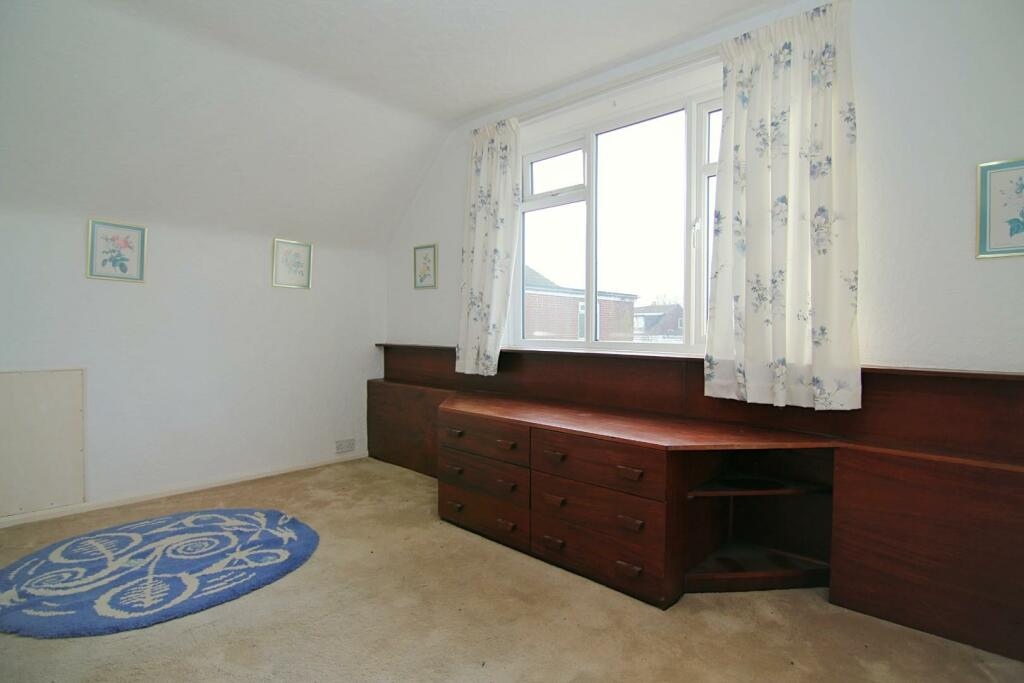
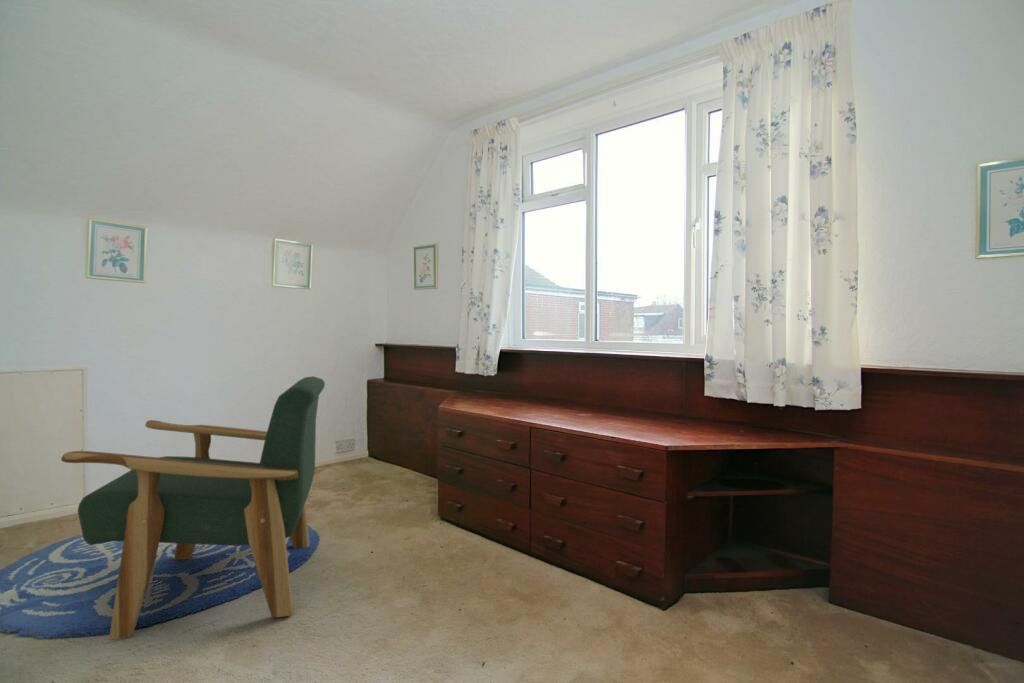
+ armchair [60,375,326,640]
